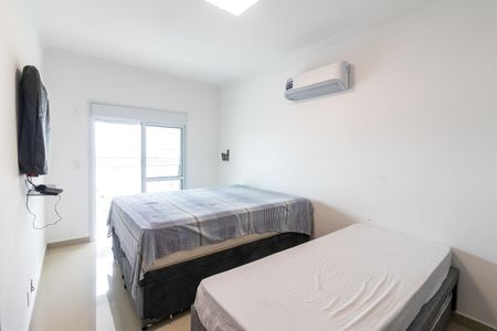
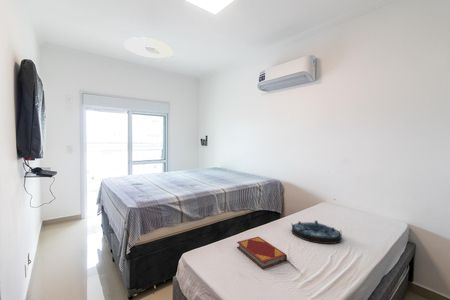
+ serving tray [291,220,343,245]
+ ceiling light [123,36,174,59]
+ hardback book [236,236,288,270]
